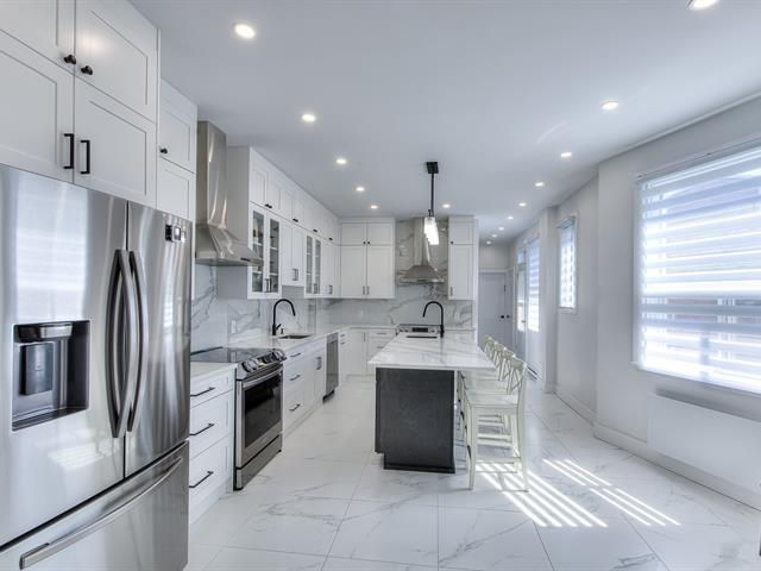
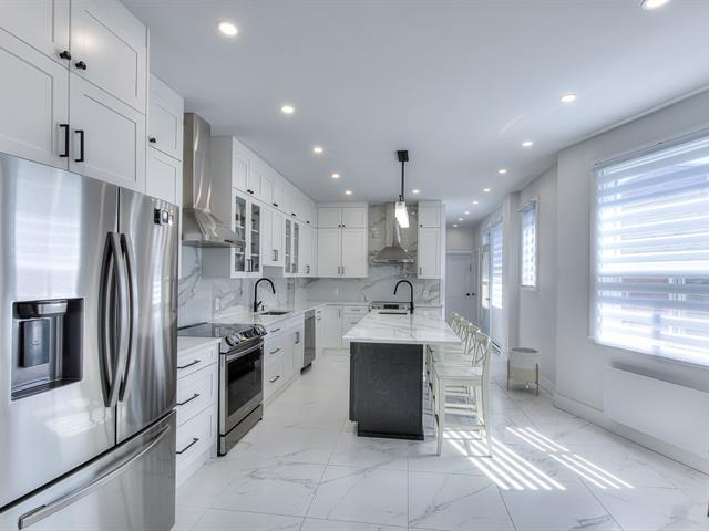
+ planter [506,346,542,397]
